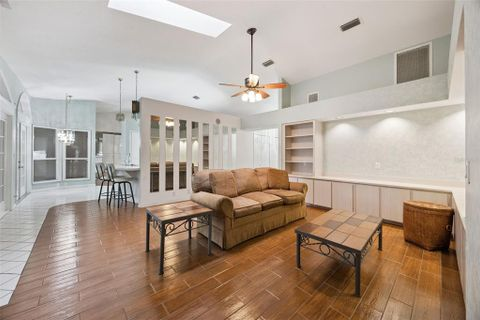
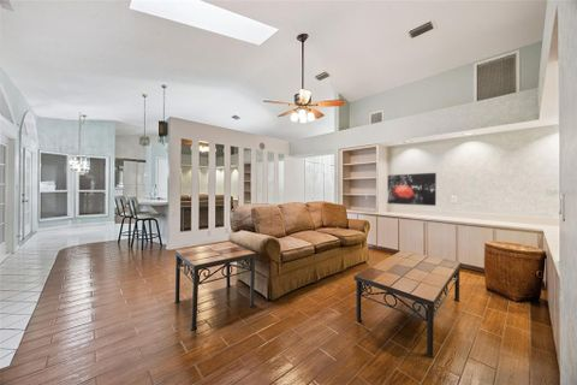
+ wall art [386,172,438,207]
